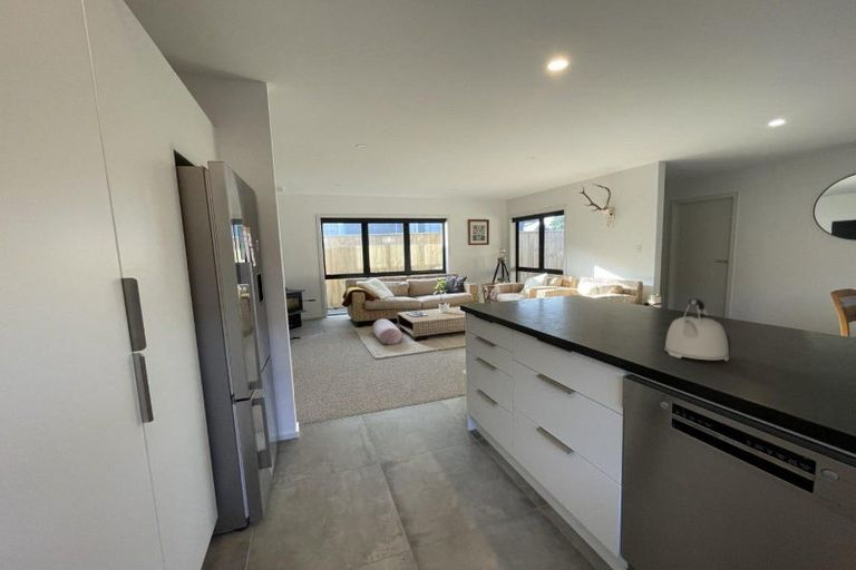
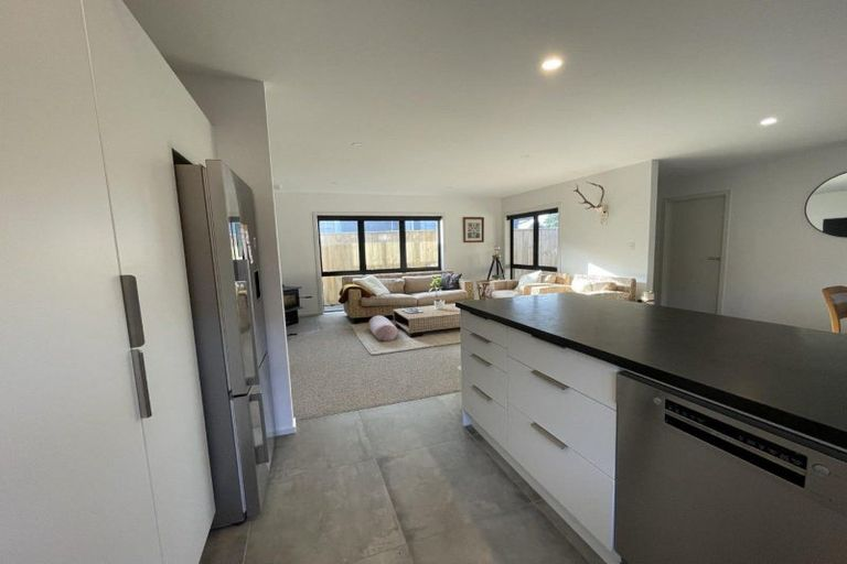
- kettle [664,298,730,362]
